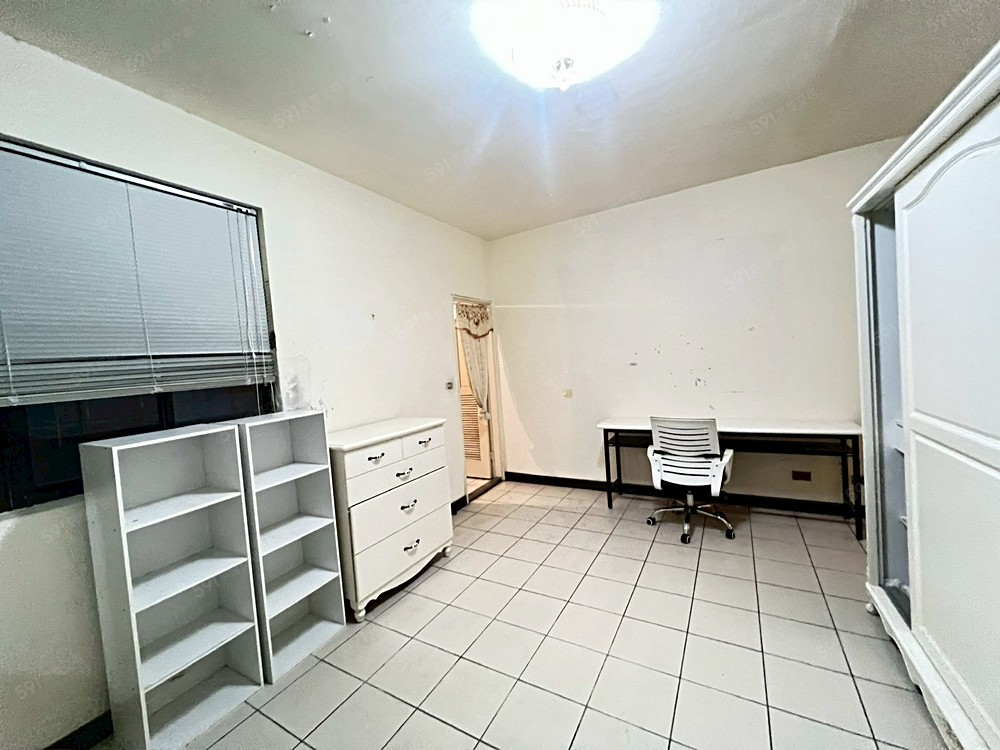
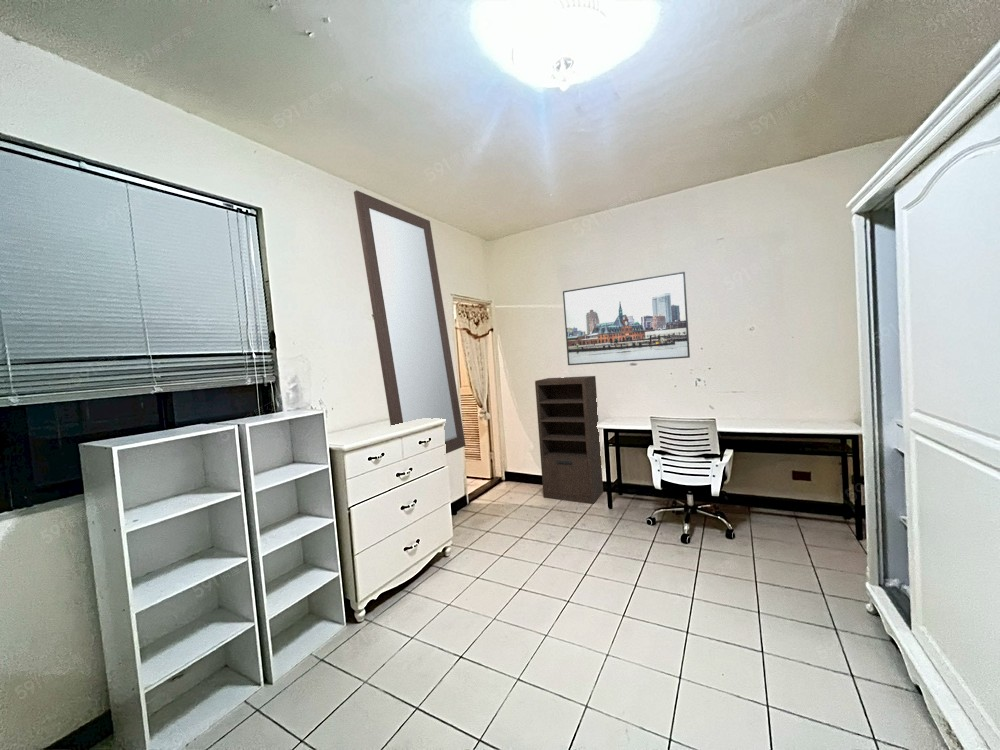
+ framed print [562,271,691,366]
+ shelving unit [534,375,604,505]
+ home mirror [353,189,467,455]
